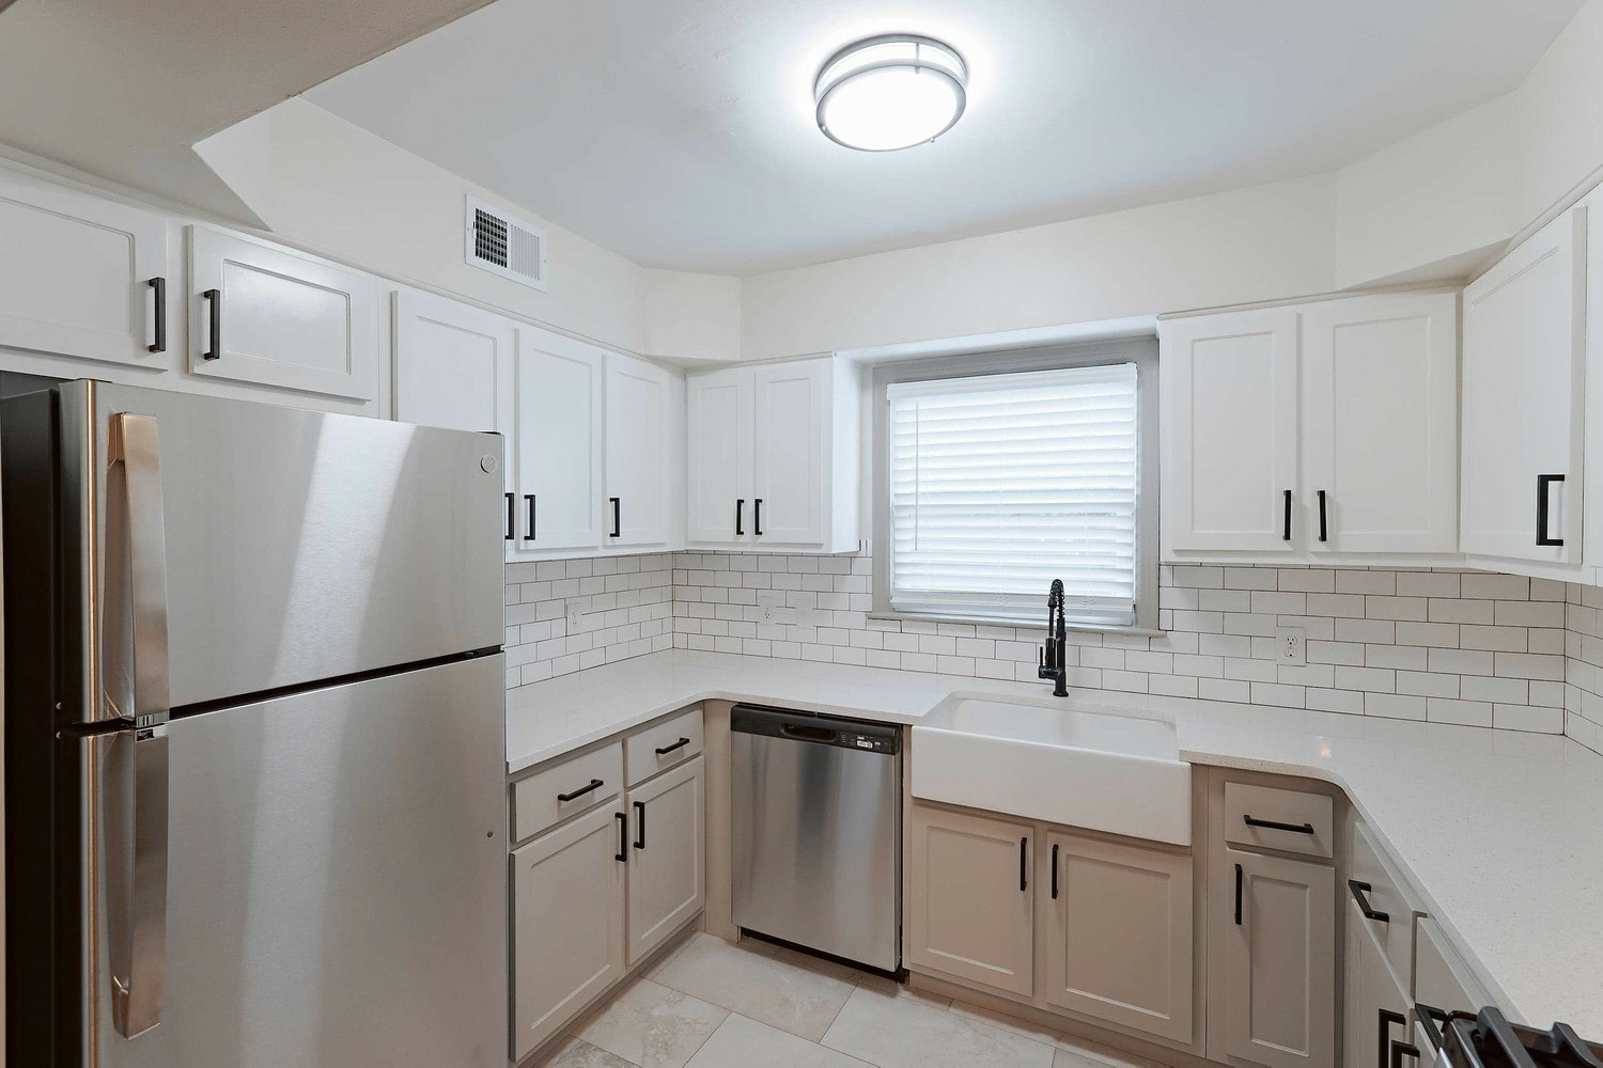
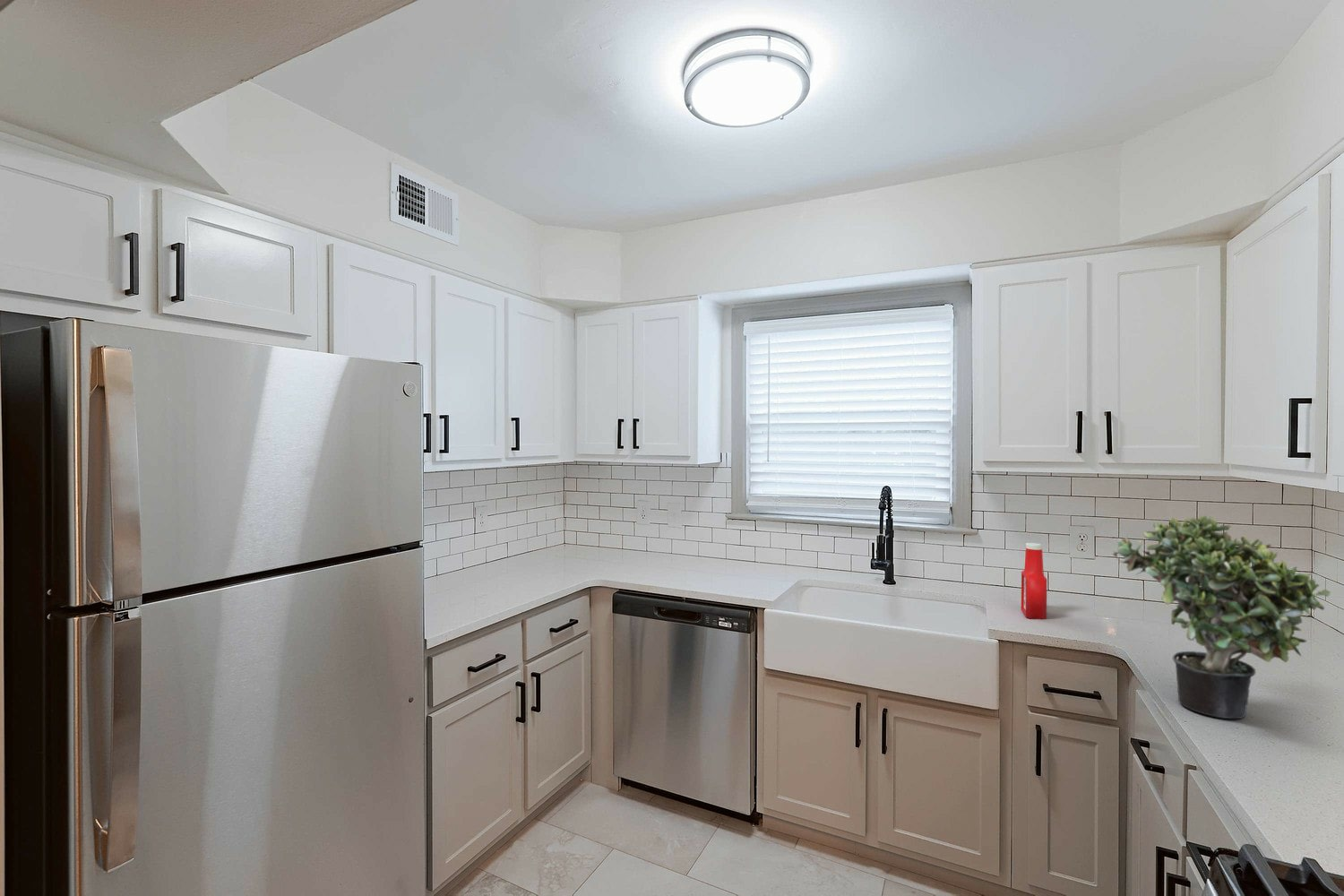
+ soap bottle [1021,542,1047,620]
+ potted plant [1111,514,1331,719]
